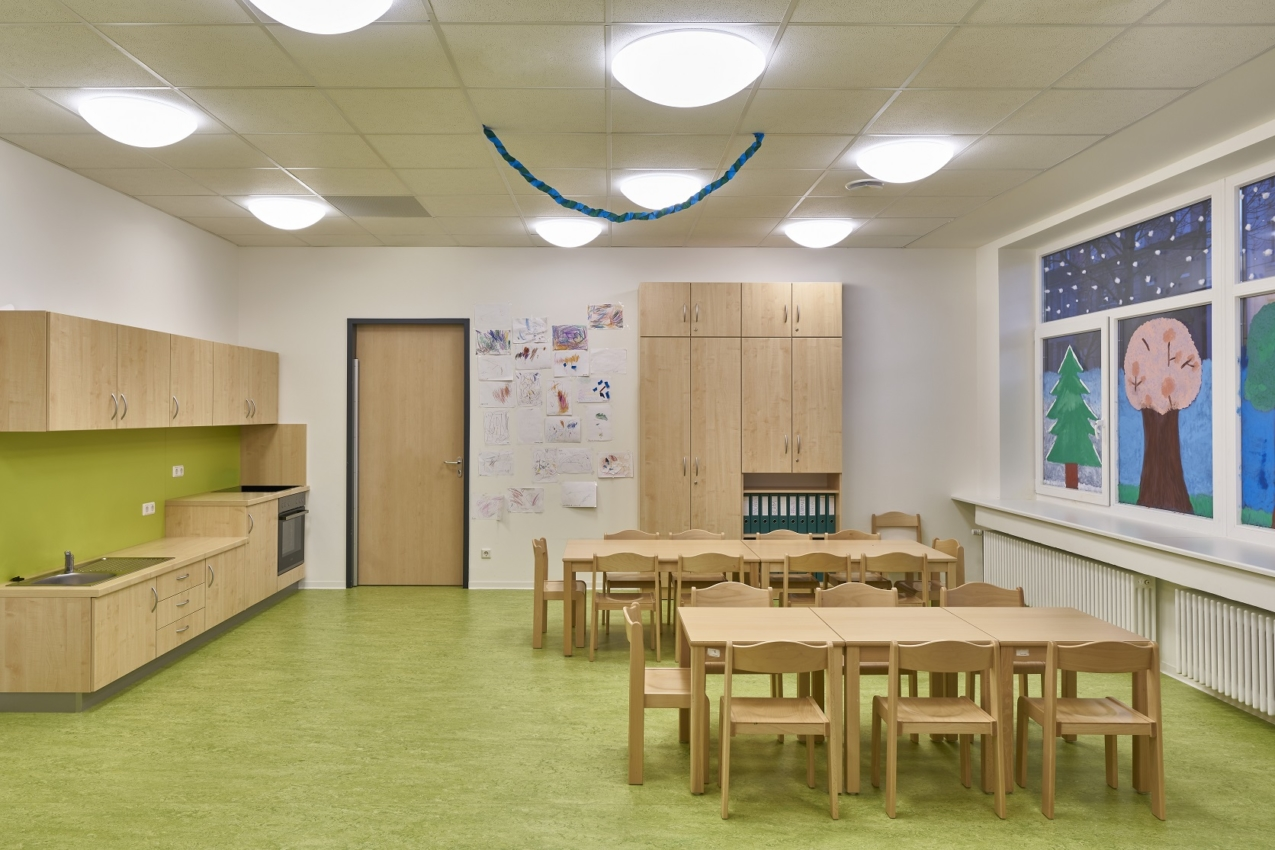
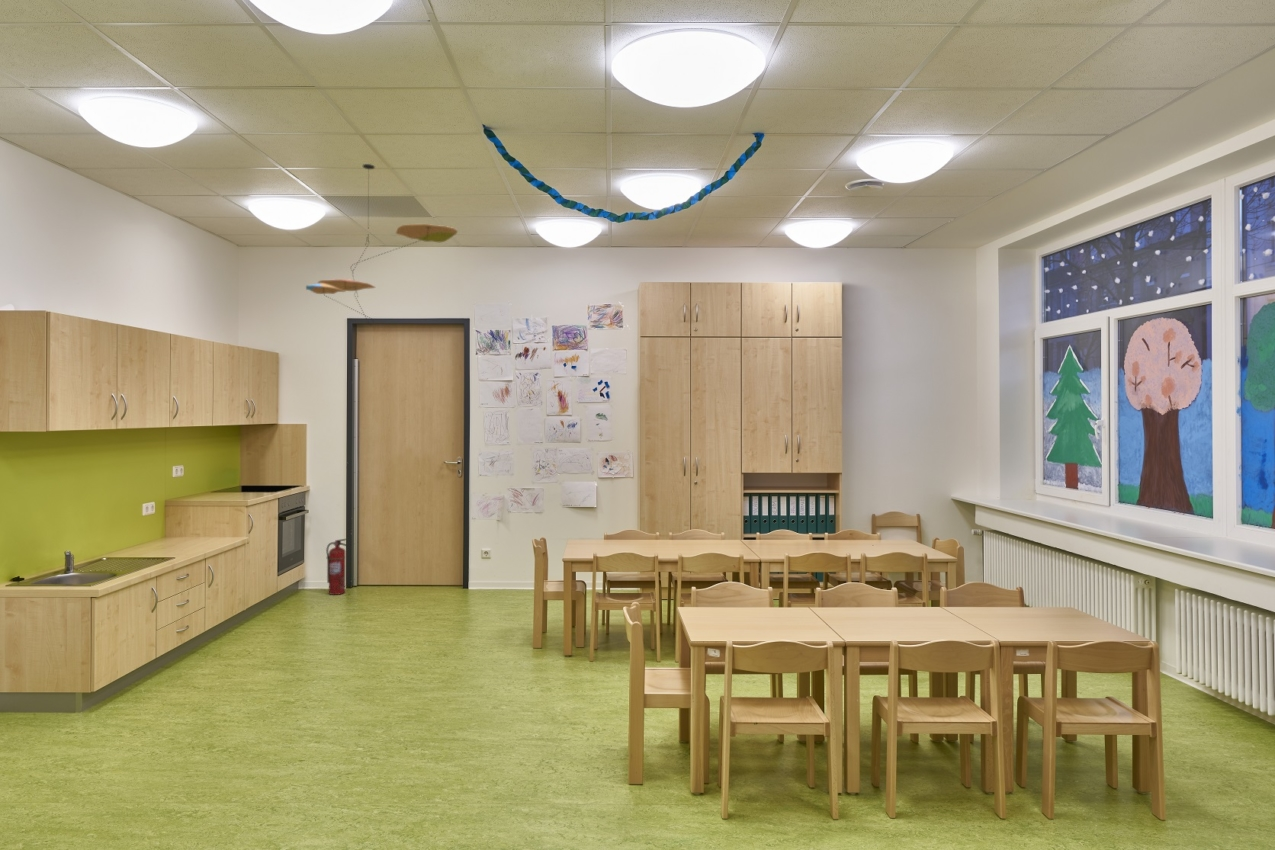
+ fire extinguisher [325,538,348,596]
+ ceiling mobile [305,163,459,326]
